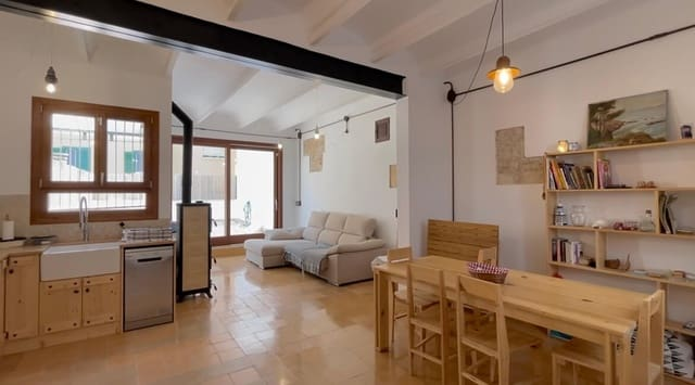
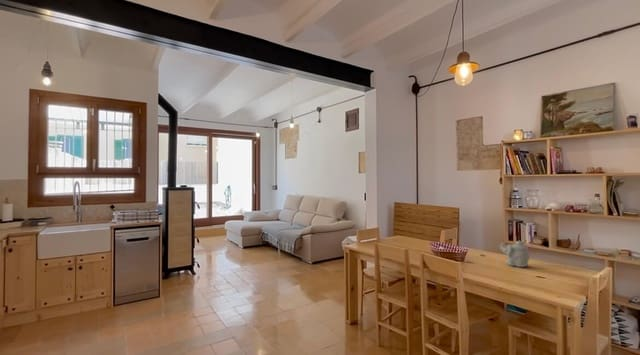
+ teapot [499,240,531,268]
